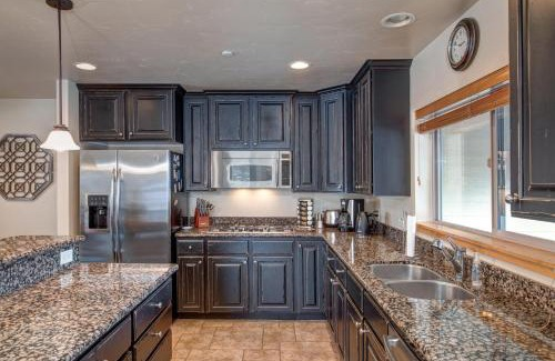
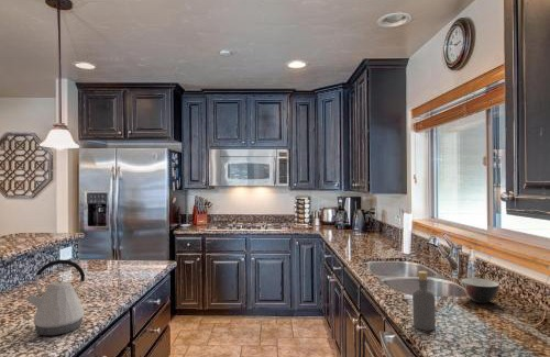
+ bottle [411,270,437,332]
+ soup bowl [460,277,501,304]
+ kettle [24,258,89,336]
